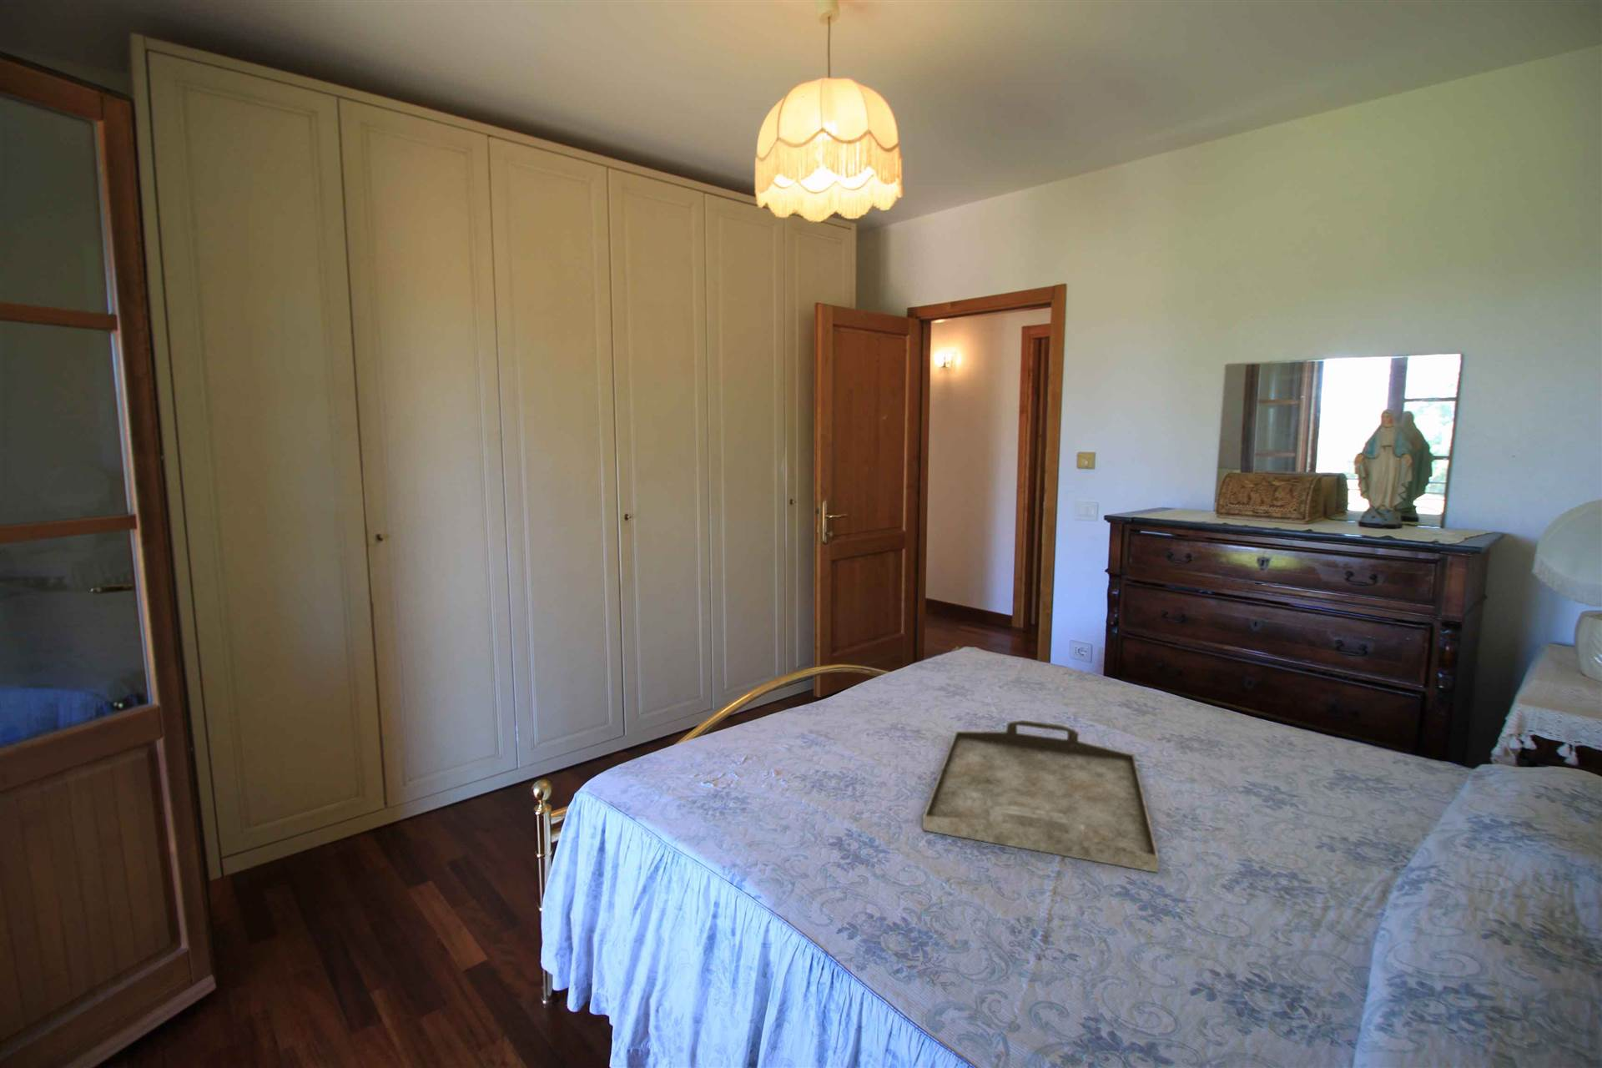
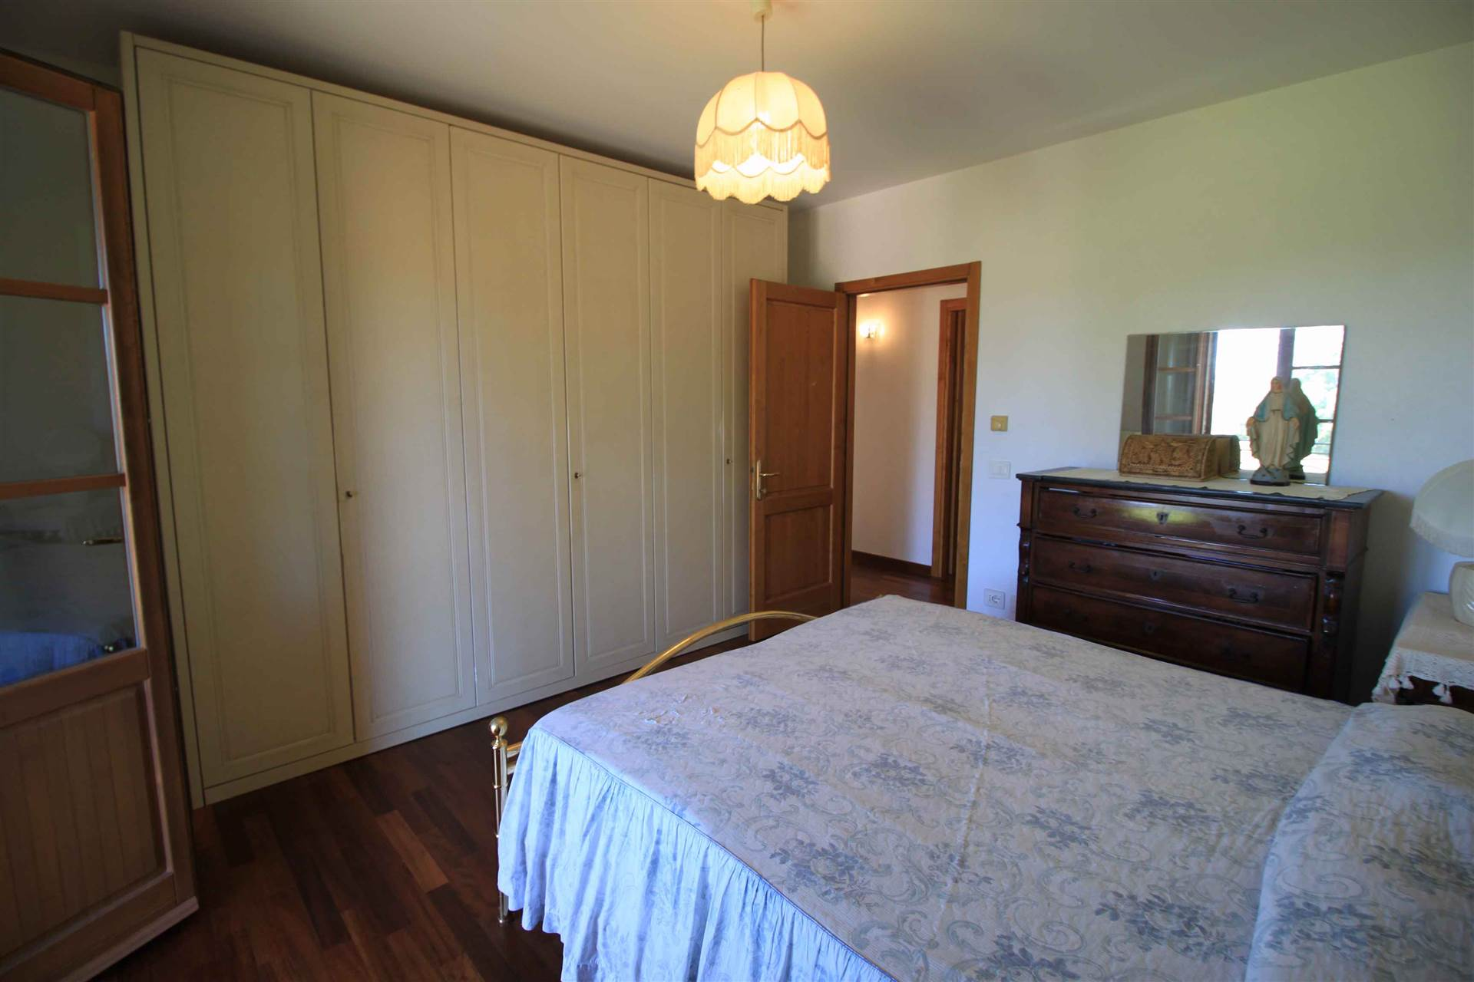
- serving tray [921,719,1160,874]
